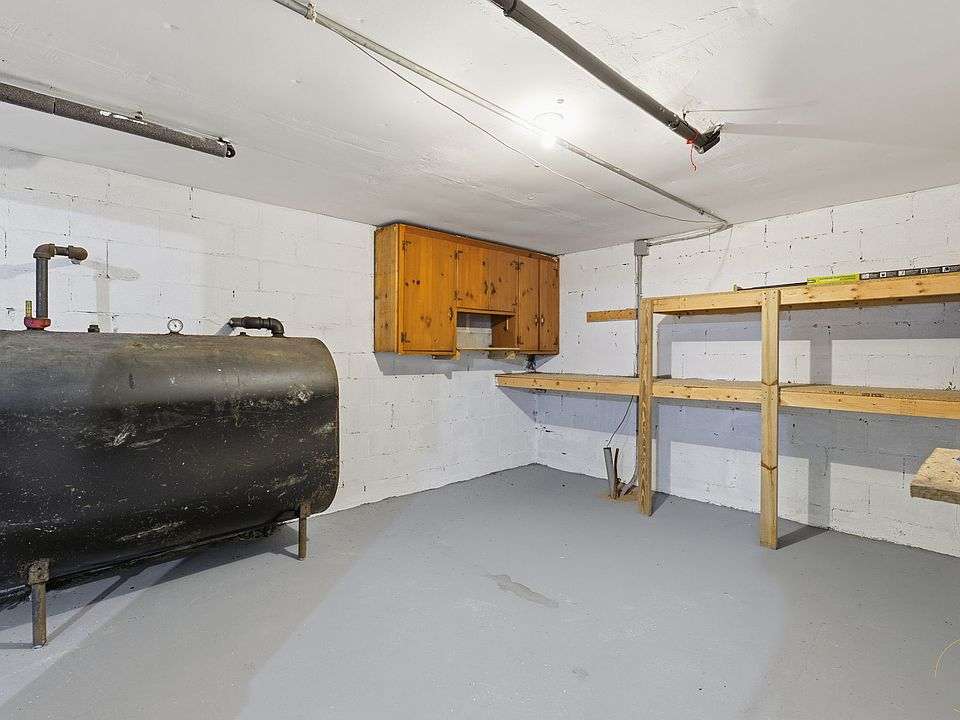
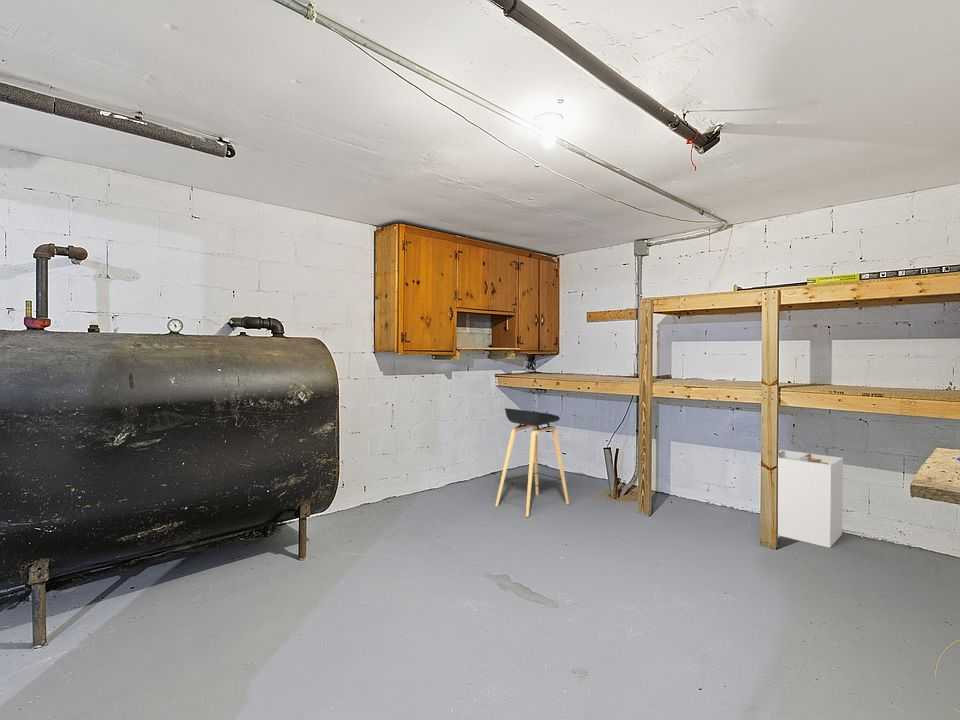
+ laundry hamper [777,449,844,549]
+ stool [494,407,570,518]
